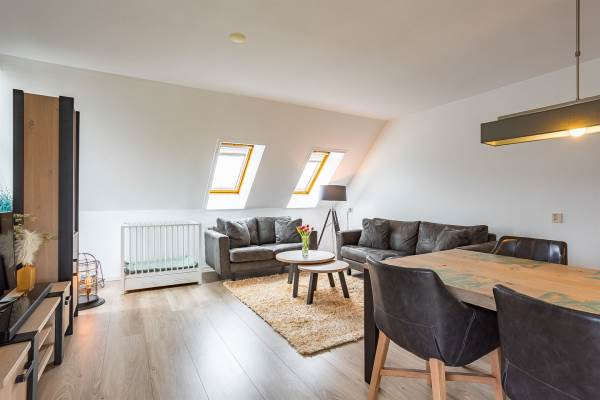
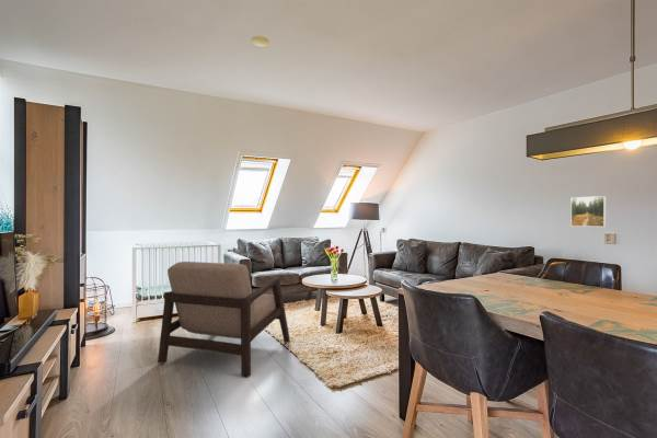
+ armchair [157,261,291,378]
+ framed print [569,195,607,228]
